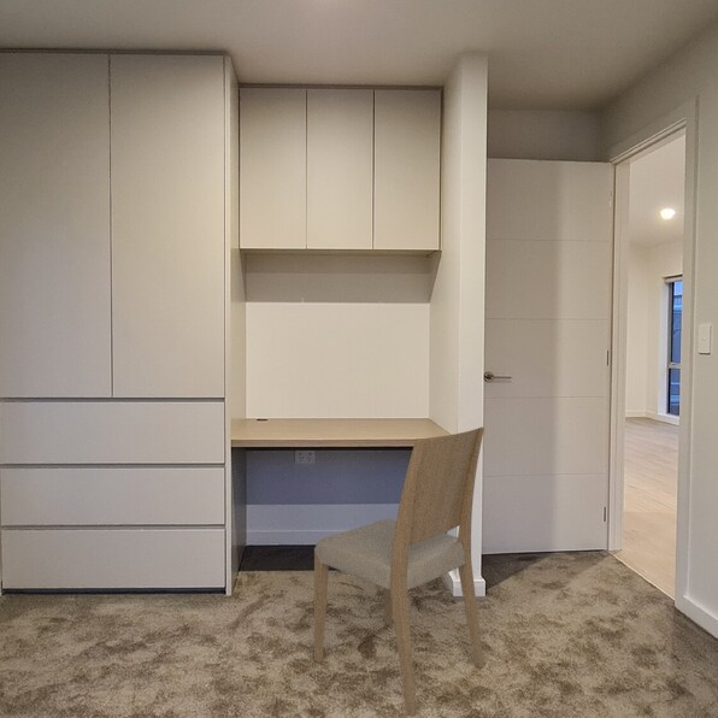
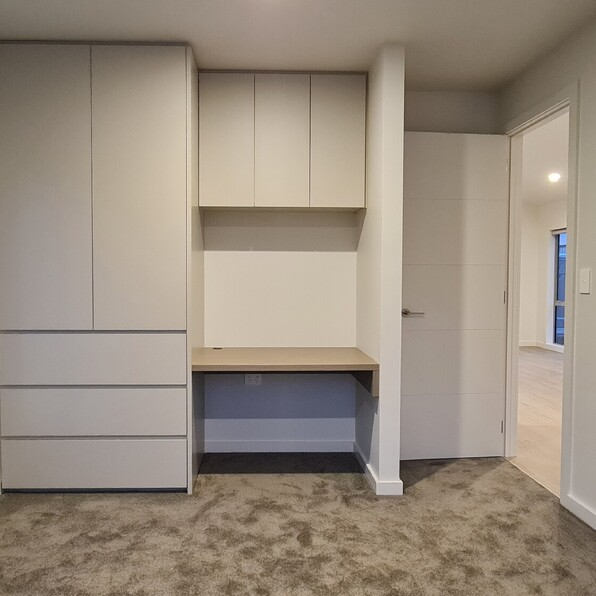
- dining chair [313,426,485,718]
